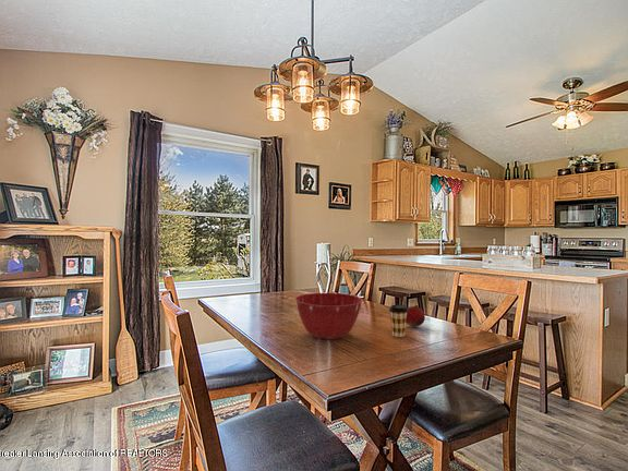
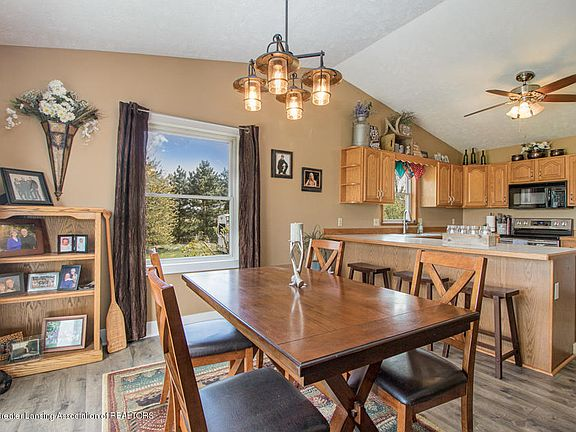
- mixing bowl [294,292,364,340]
- coffee cup [388,304,408,338]
- fruit [406,304,426,327]
